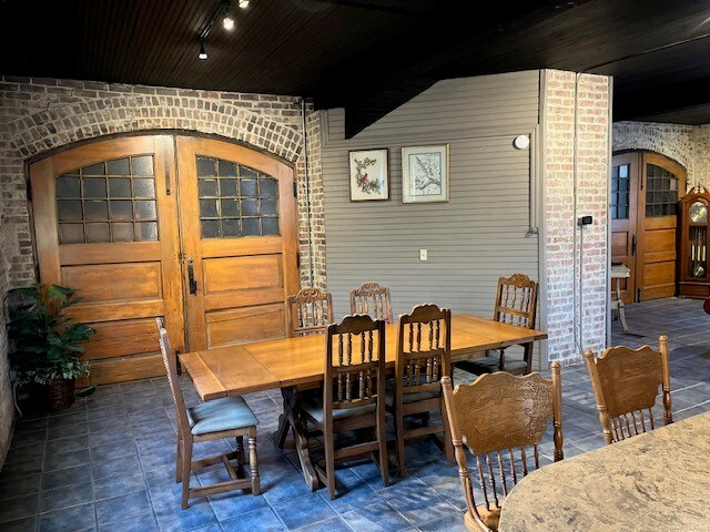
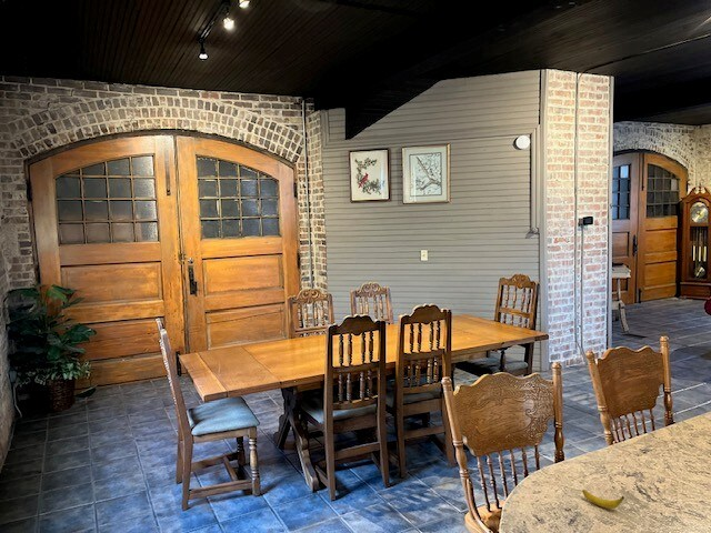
+ banana [581,489,625,510]
